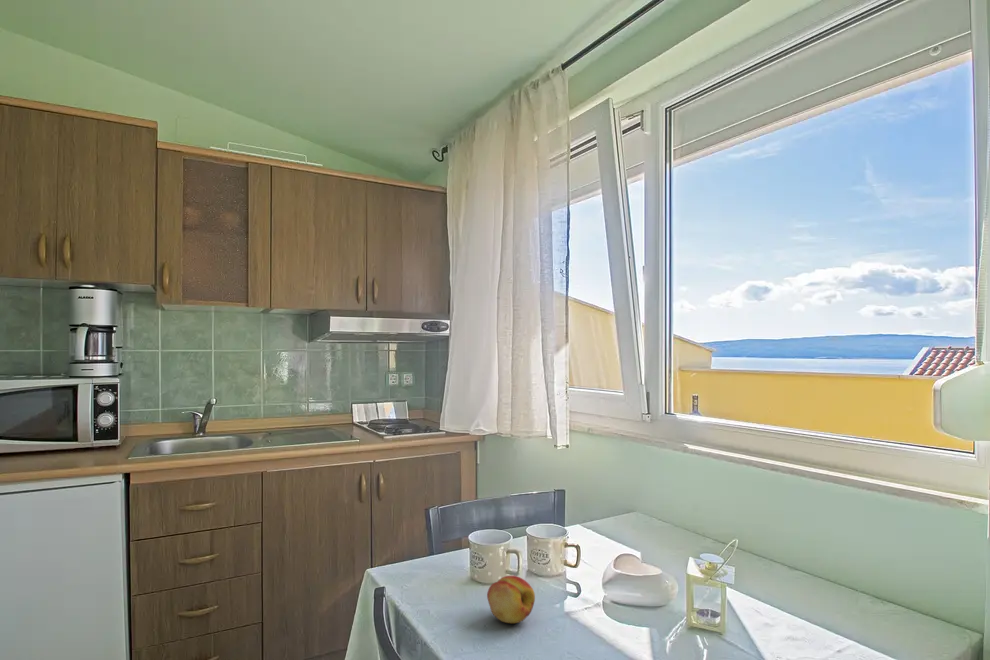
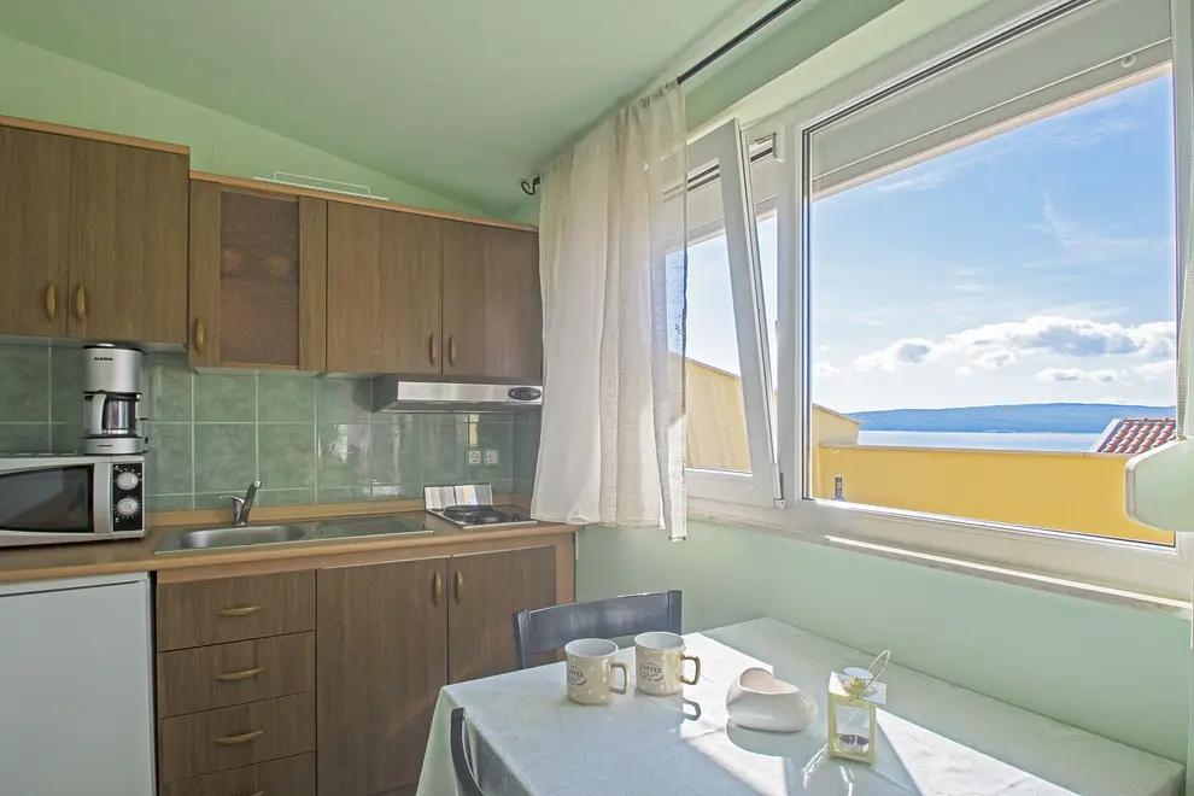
- fruit [486,575,536,624]
